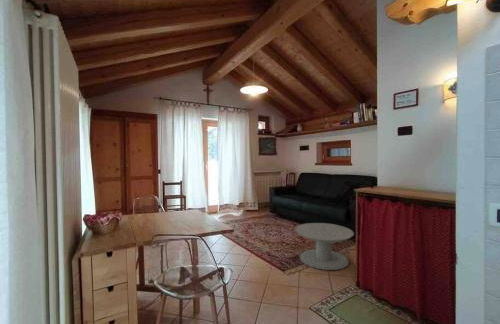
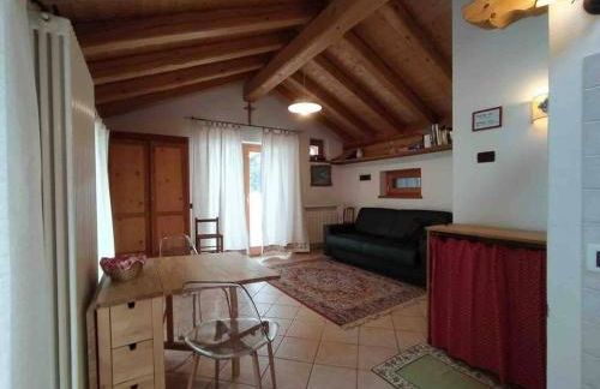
- side table [294,222,355,271]
